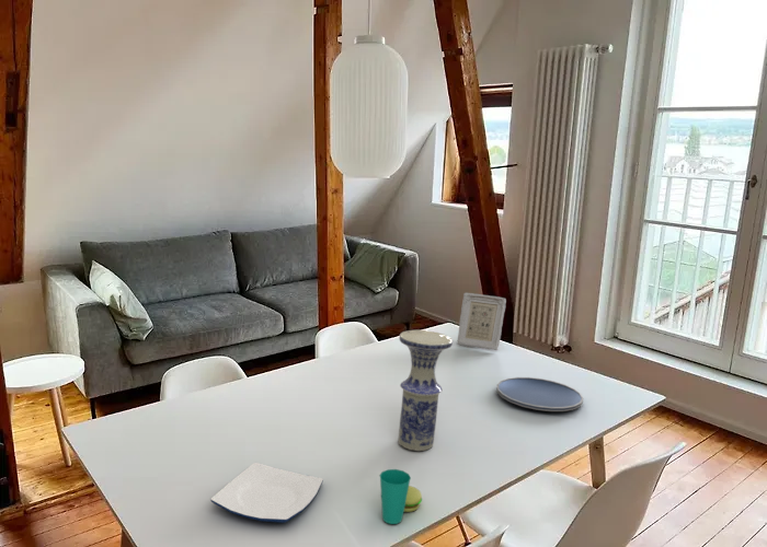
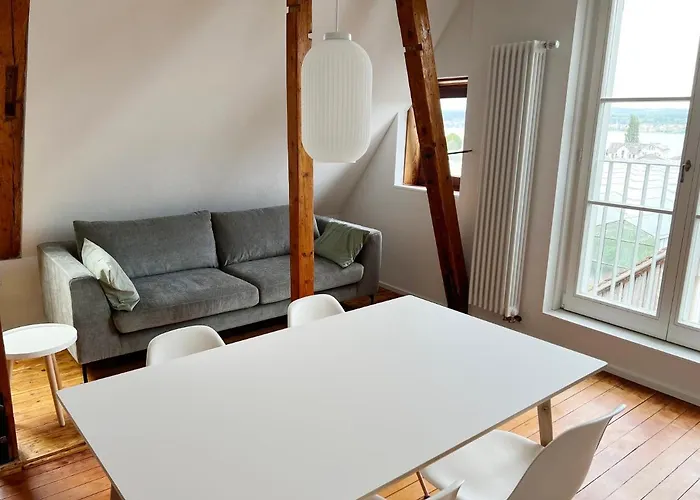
- picture frame [456,292,507,351]
- plate [495,376,584,412]
- cup [379,468,423,525]
- vase [398,329,454,452]
- plate [210,462,324,524]
